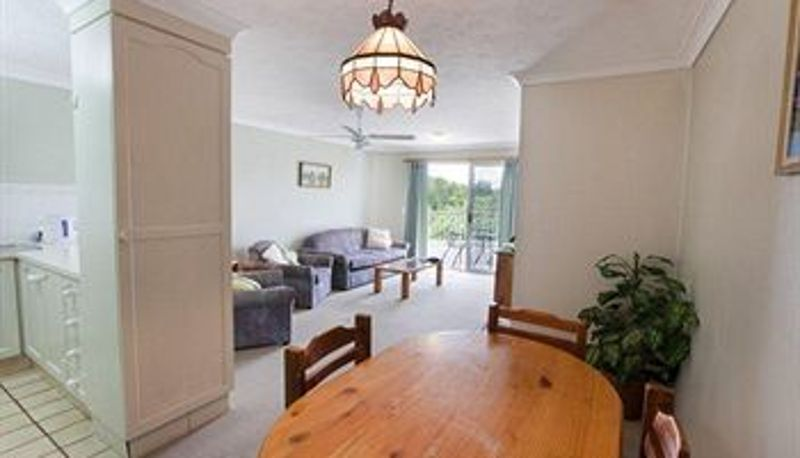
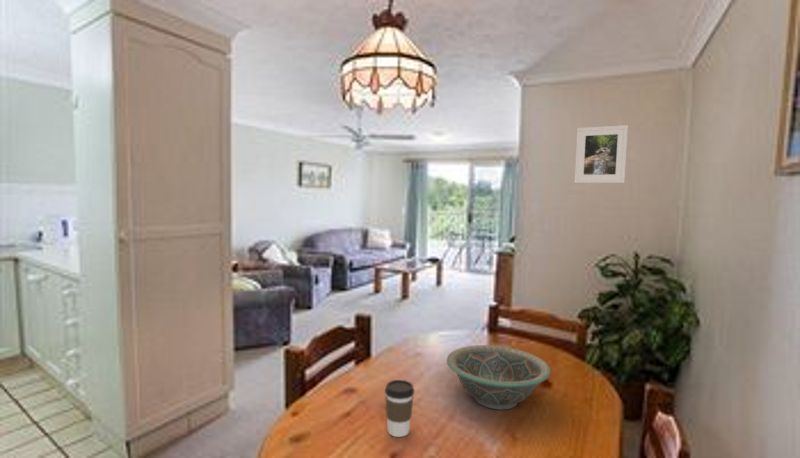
+ decorative bowl [446,344,551,411]
+ coffee cup [384,379,415,438]
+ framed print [573,124,629,184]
